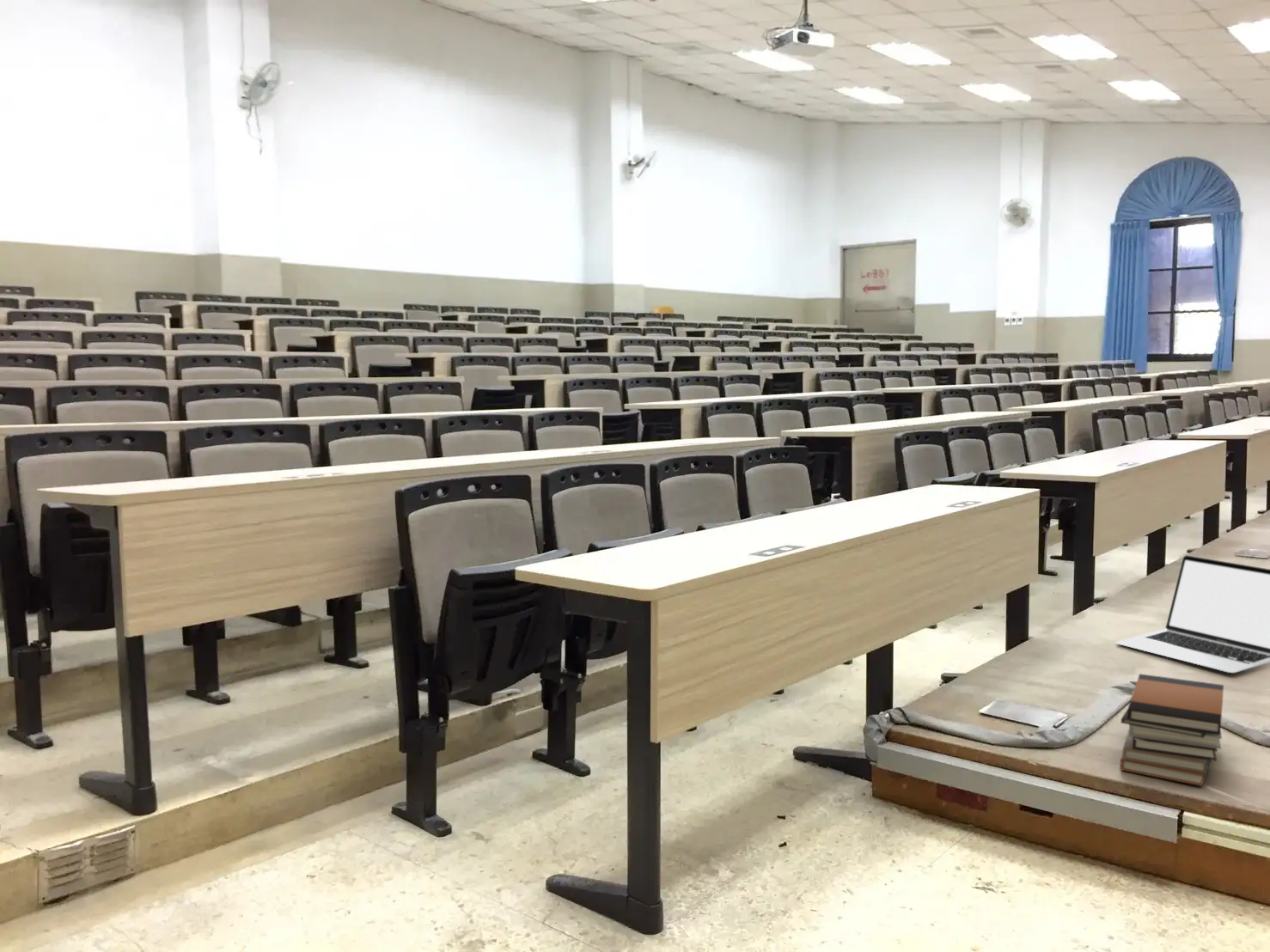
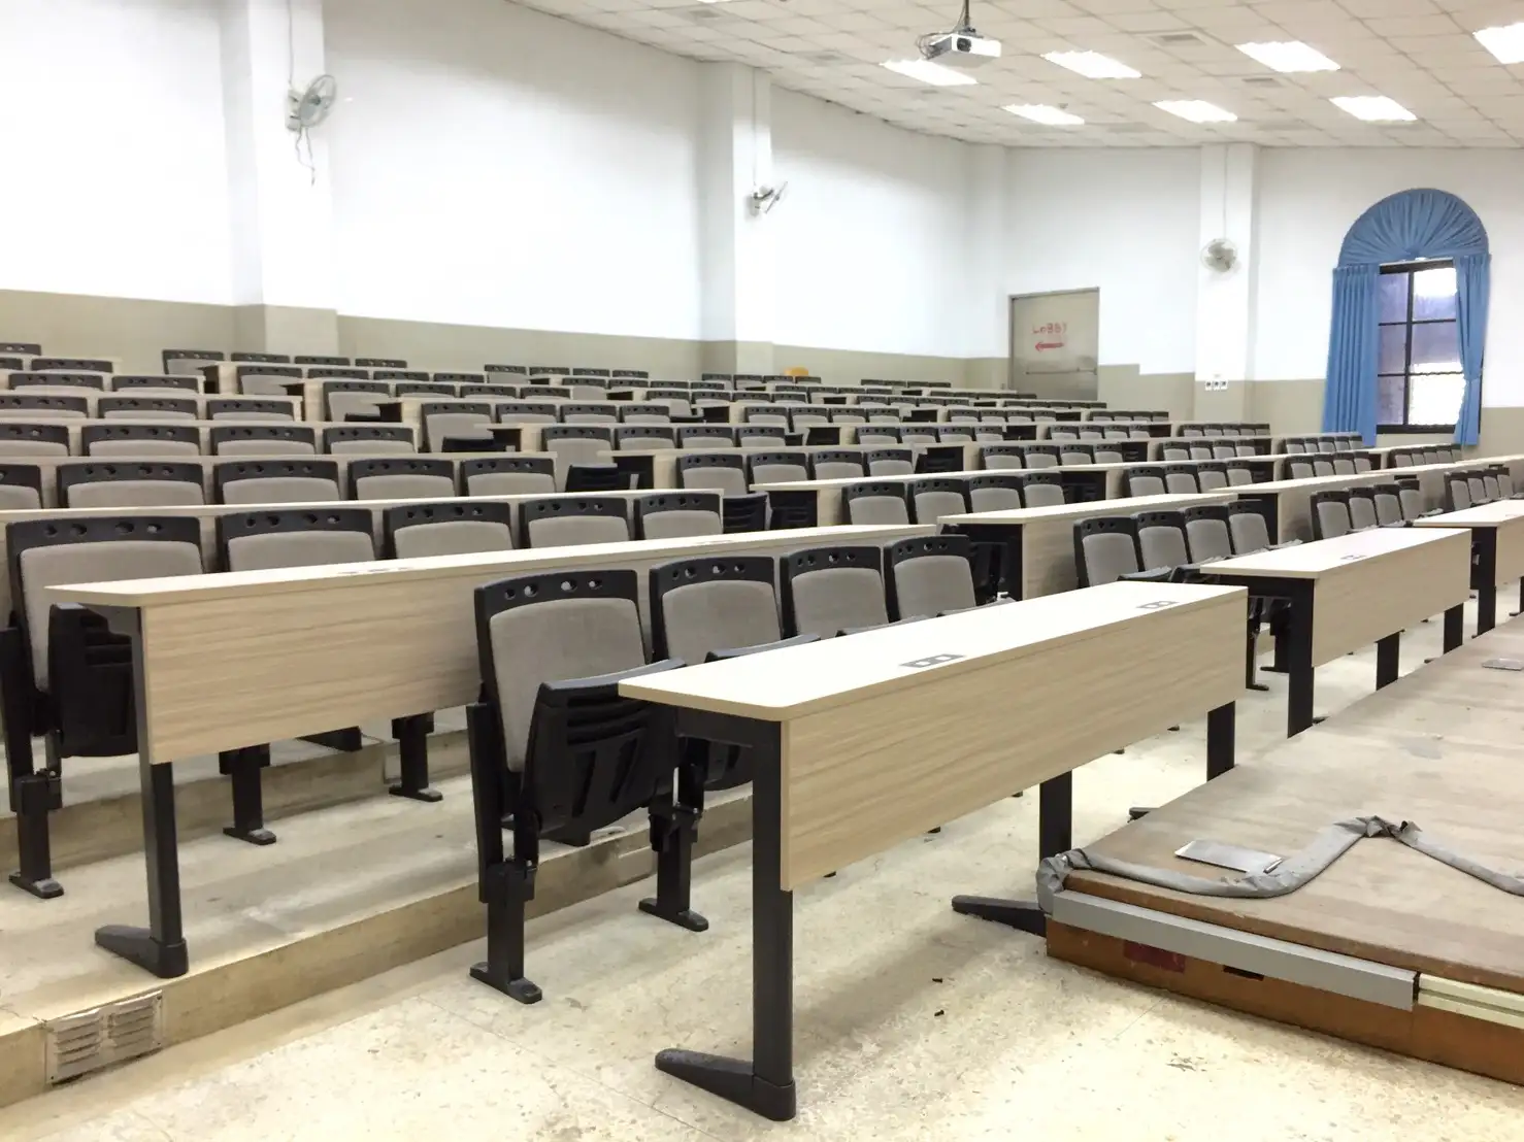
- book stack [1119,673,1224,787]
- laptop [1115,554,1270,674]
